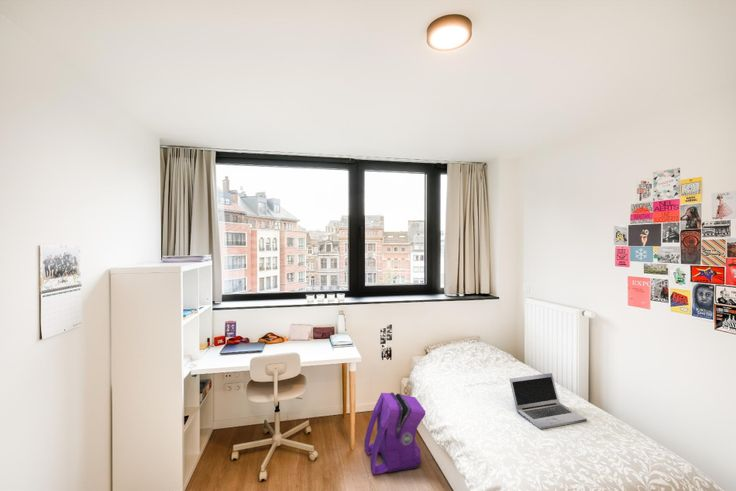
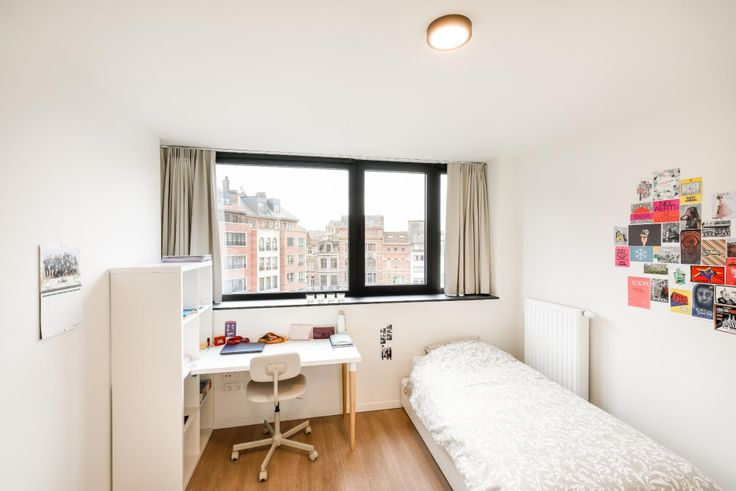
- laptop [509,372,588,430]
- backpack [363,392,427,476]
